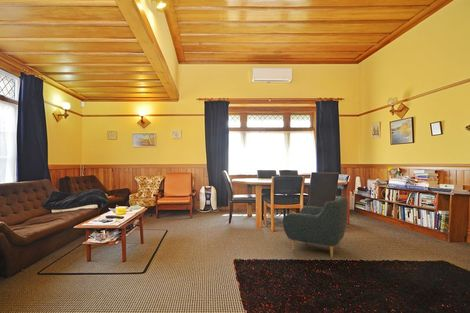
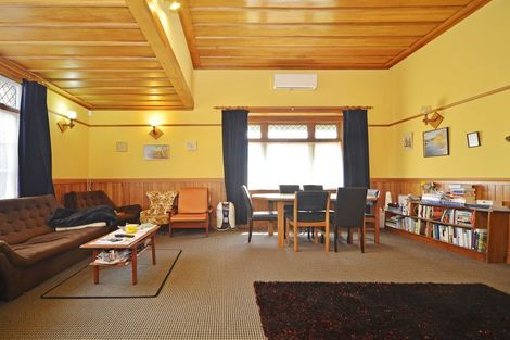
- armchair [282,195,349,258]
